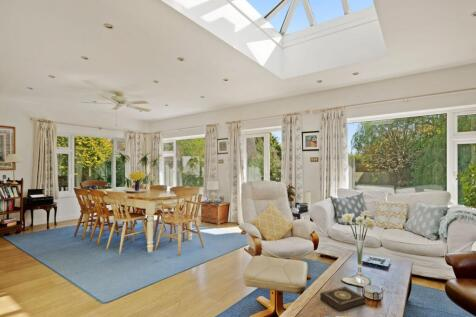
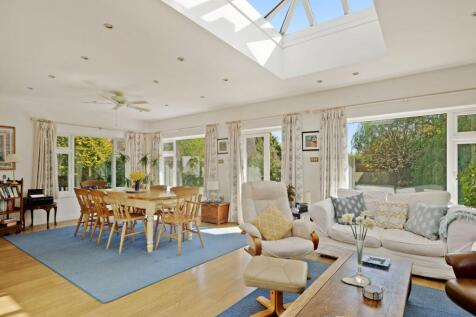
- book [319,286,366,313]
